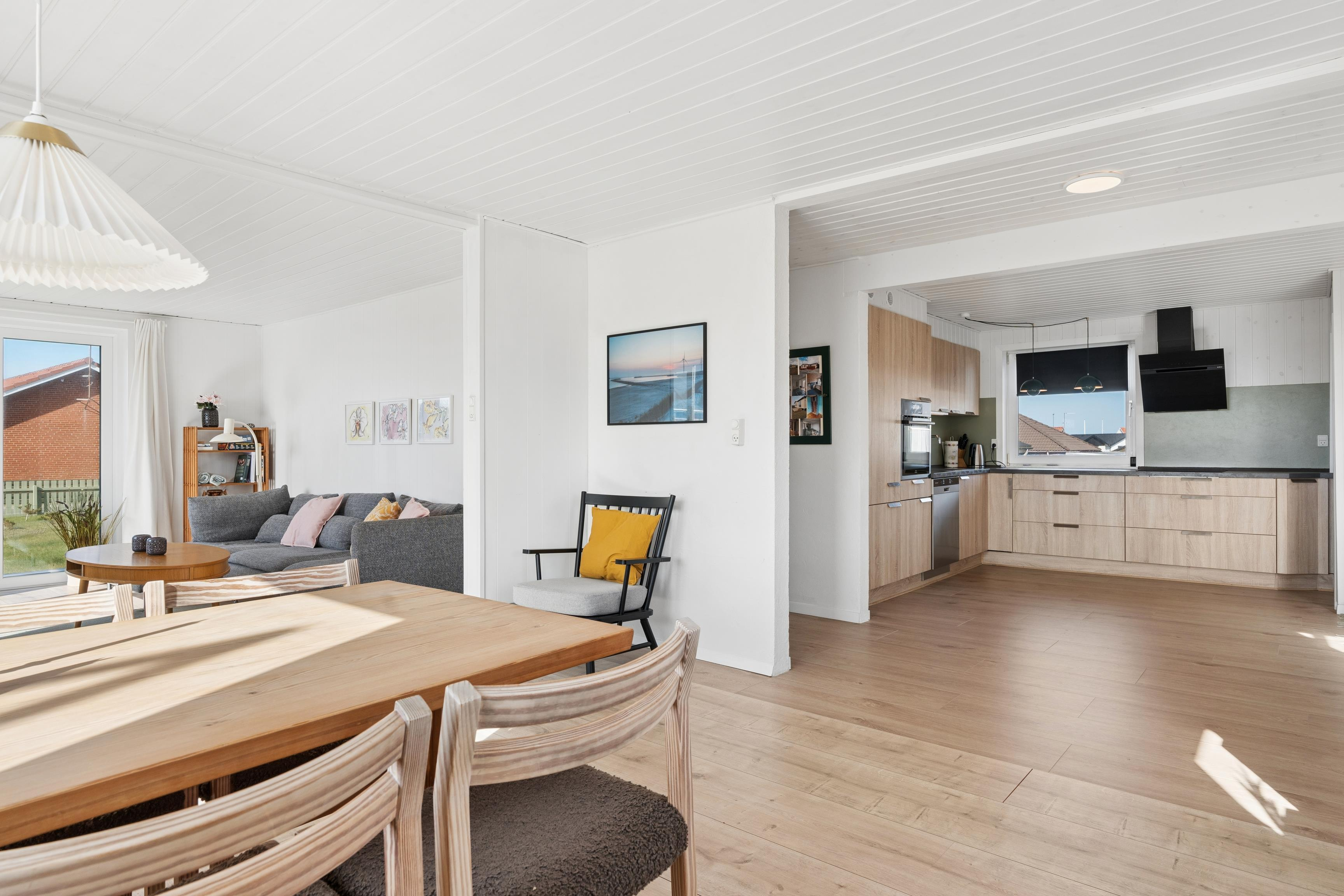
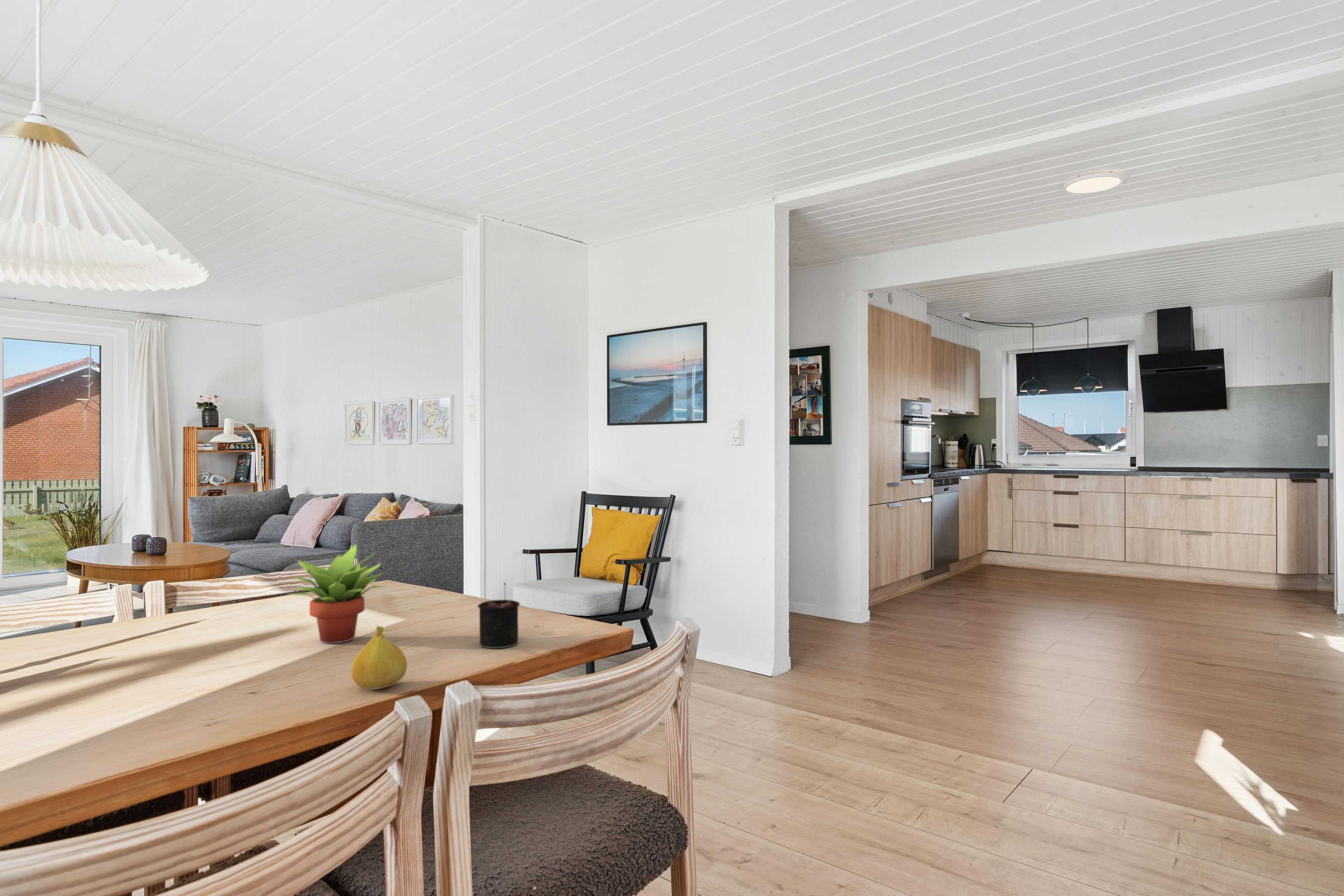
+ fruit [351,626,408,690]
+ candle [477,582,520,649]
+ succulent plant [287,544,388,644]
